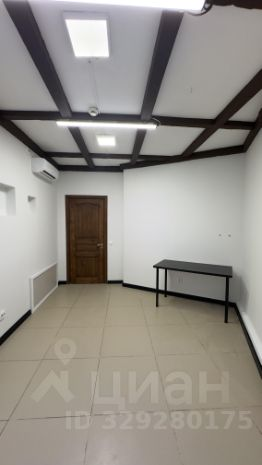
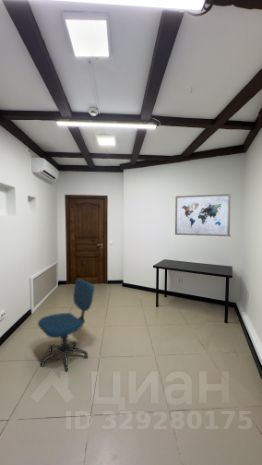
+ office chair [37,278,95,372]
+ wall art [174,193,232,237]
